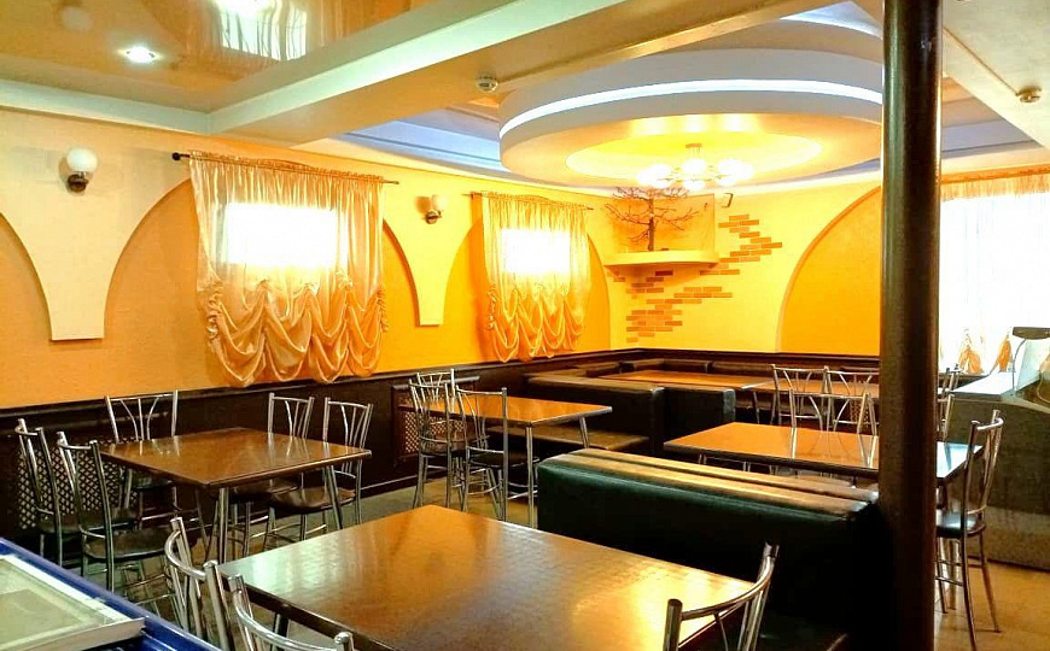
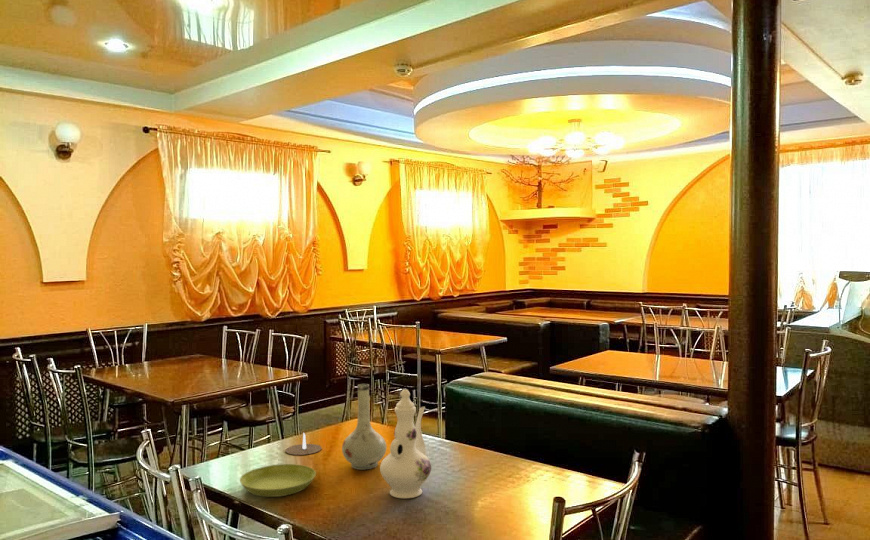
+ chinaware [379,388,432,499]
+ candle [276,432,322,456]
+ saucer [239,463,317,498]
+ vase [341,383,387,471]
